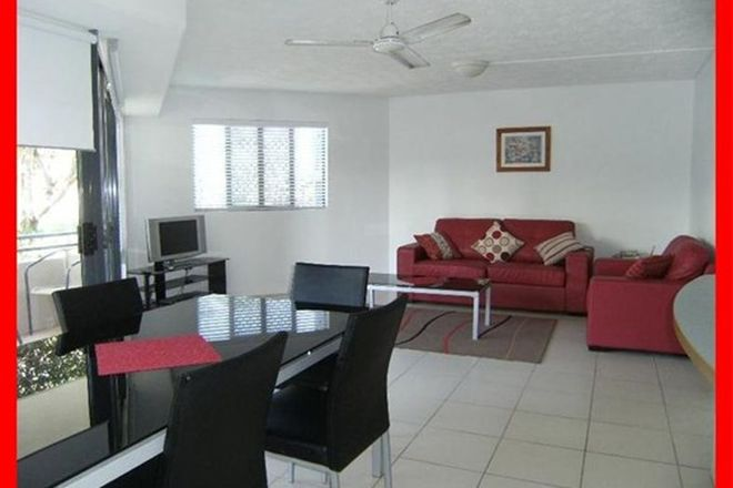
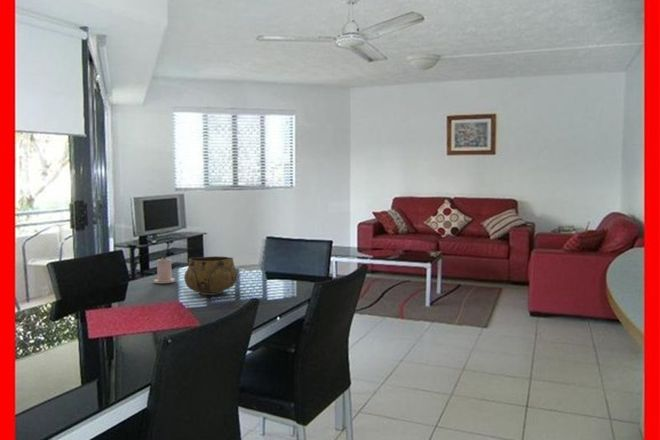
+ candle [153,256,176,284]
+ decorative bowl [183,255,238,296]
